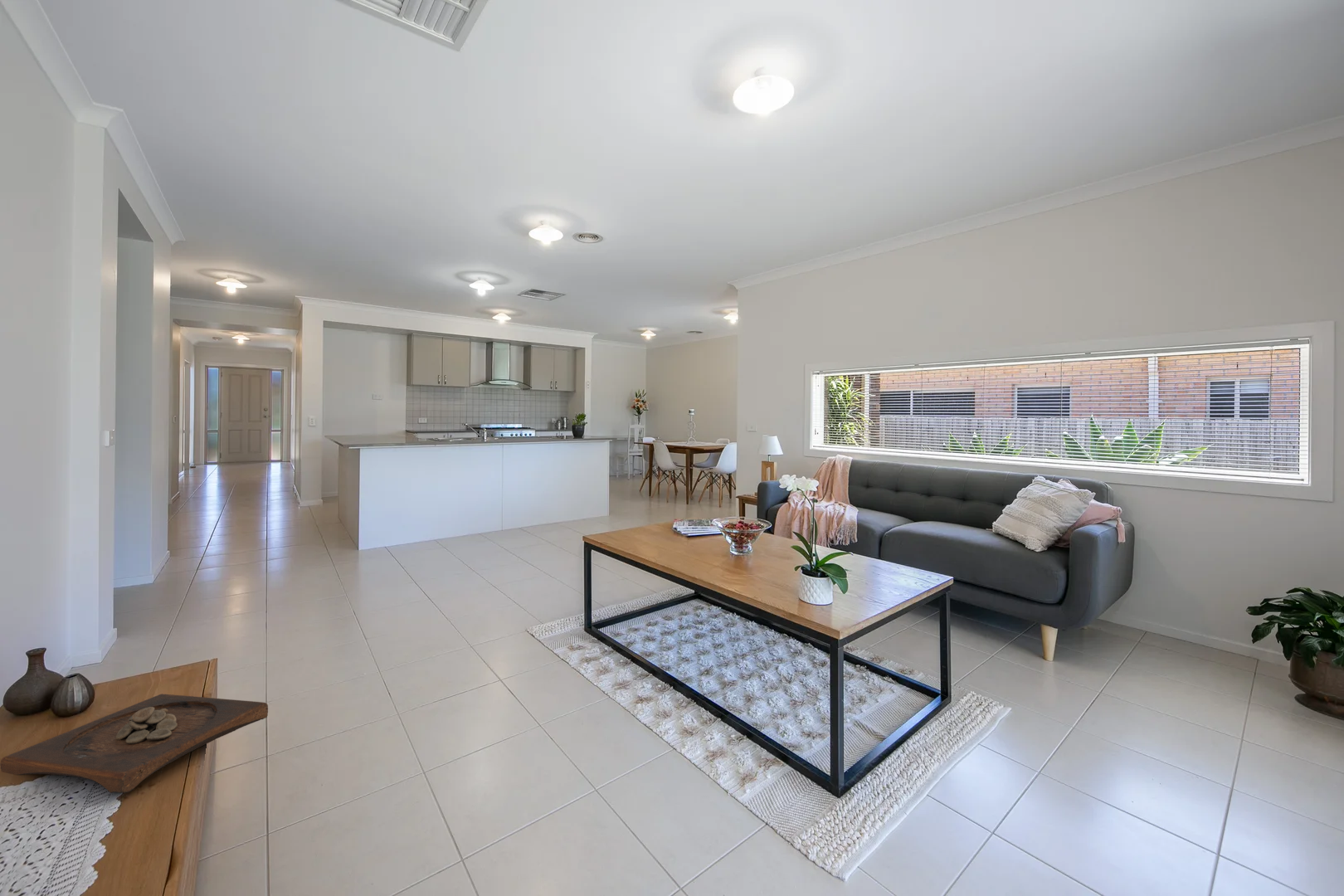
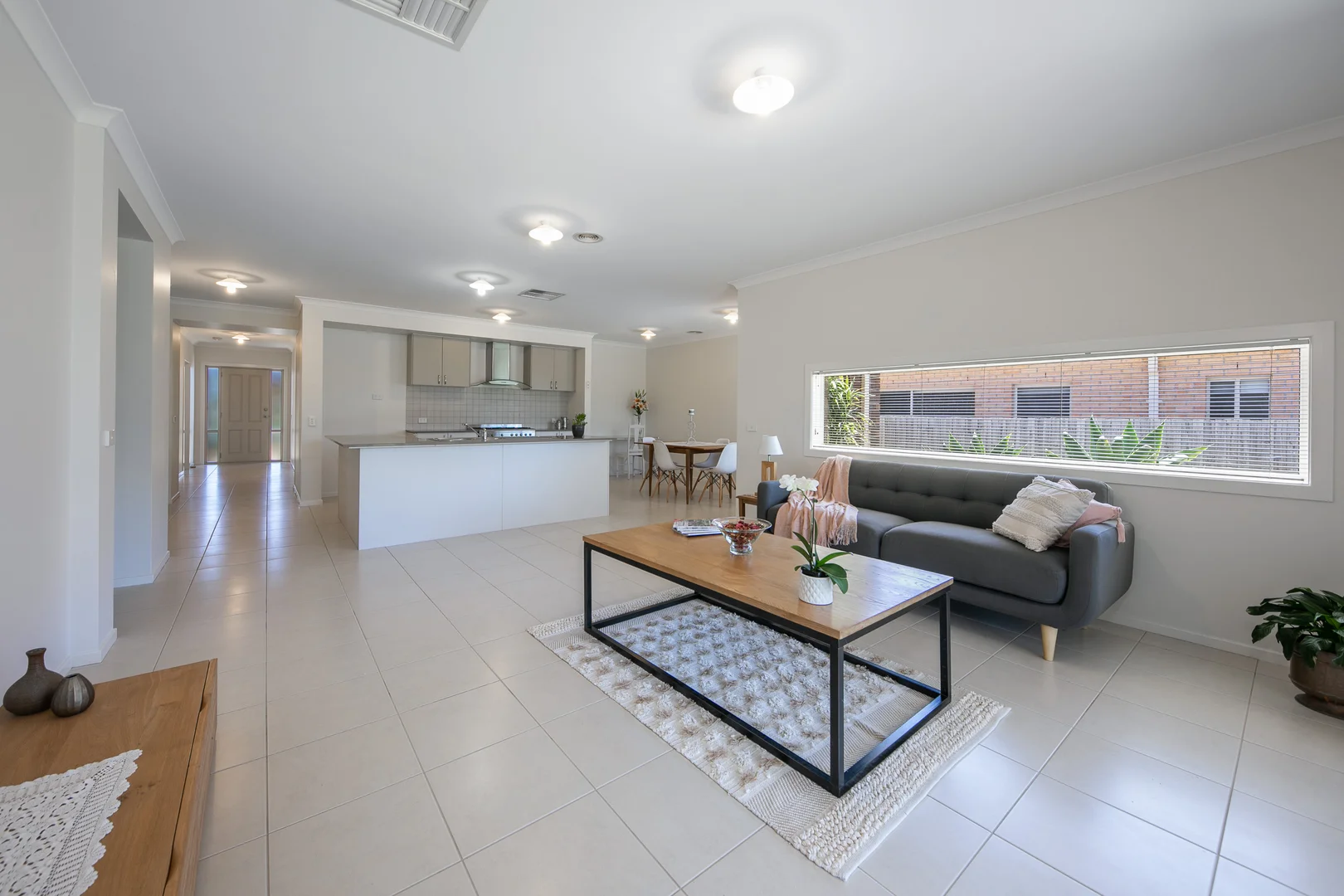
- wooden tray [0,693,269,794]
